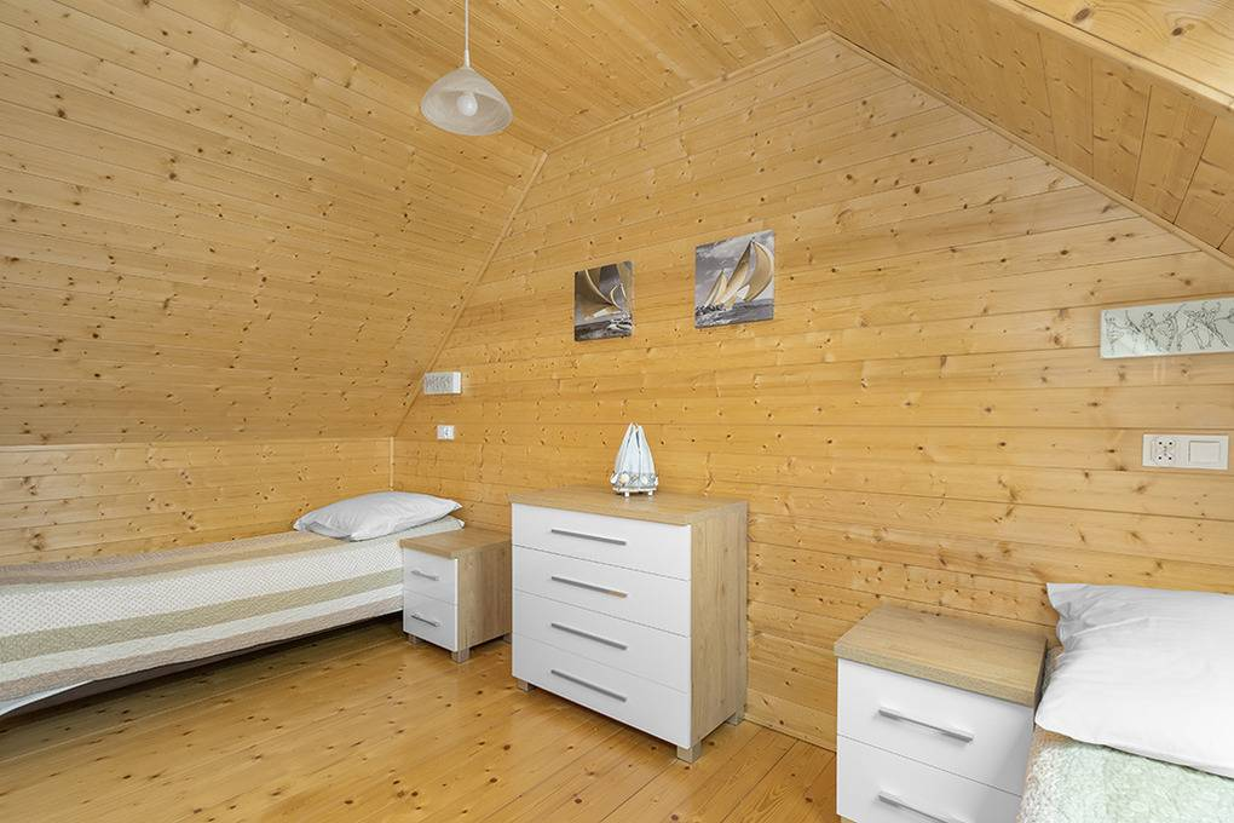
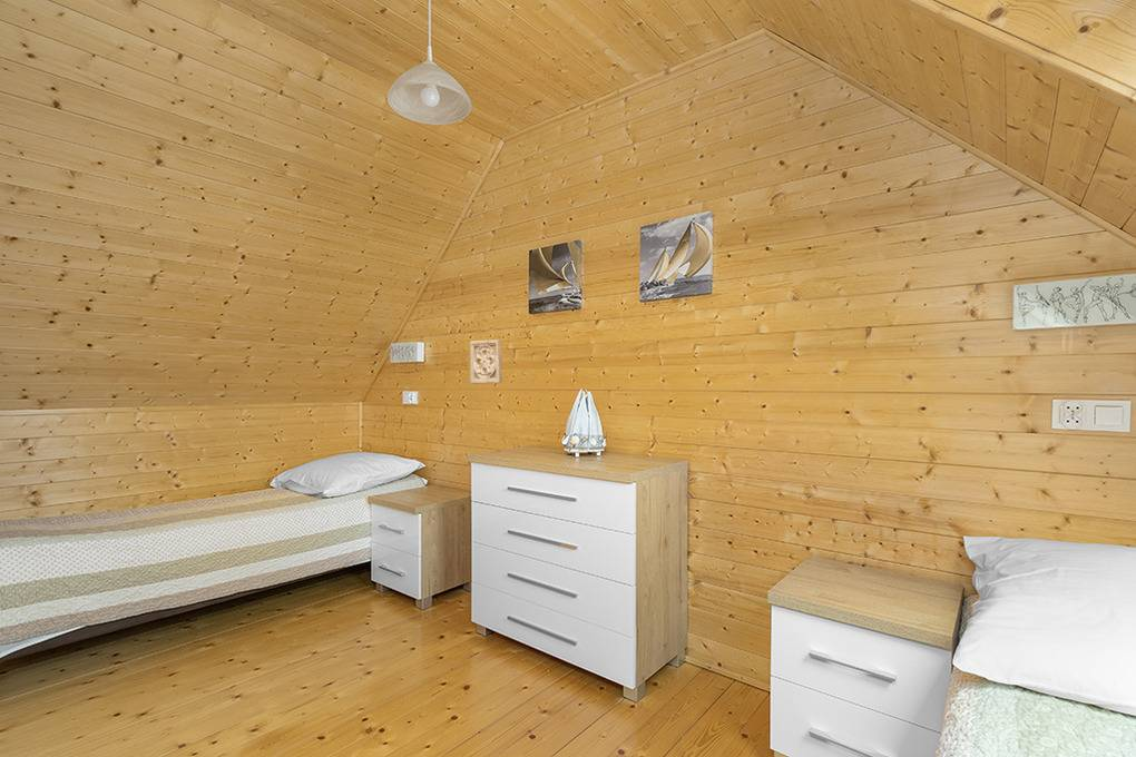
+ wall ornament [469,338,503,385]
